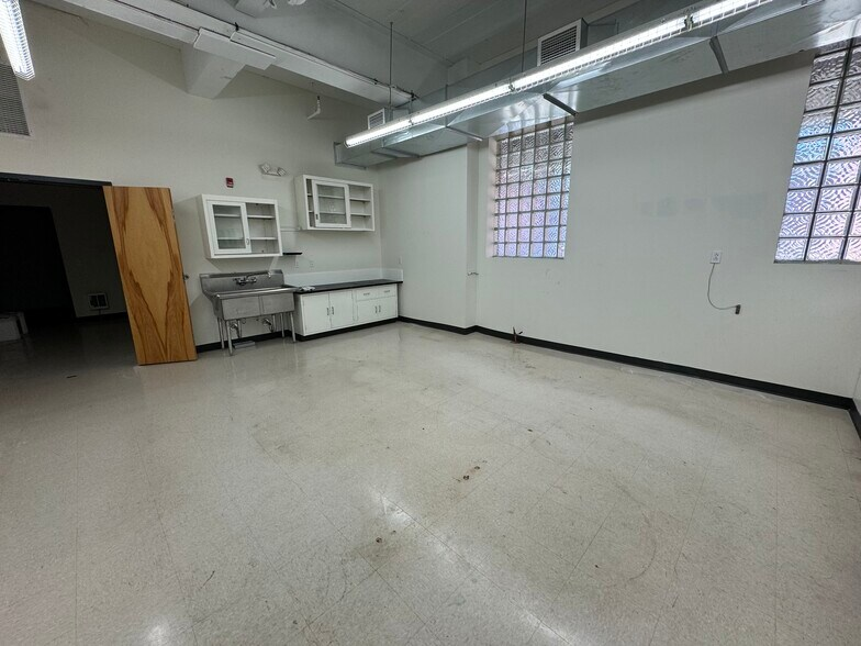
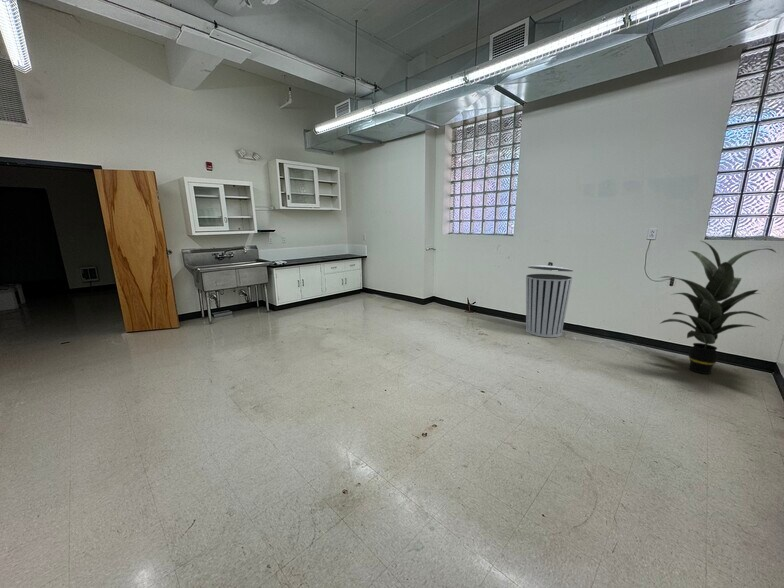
+ trash can [525,261,574,338]
+ indoor plant [659,240,776,375]
